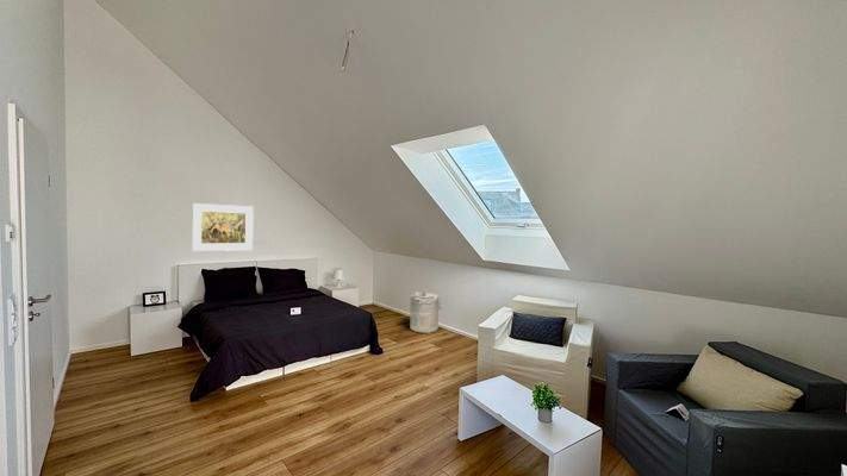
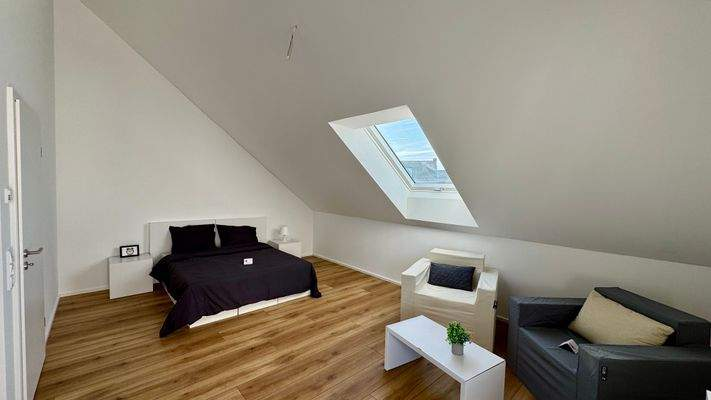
- laundry hamper [409,290,446,334]
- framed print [192,202,255,252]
